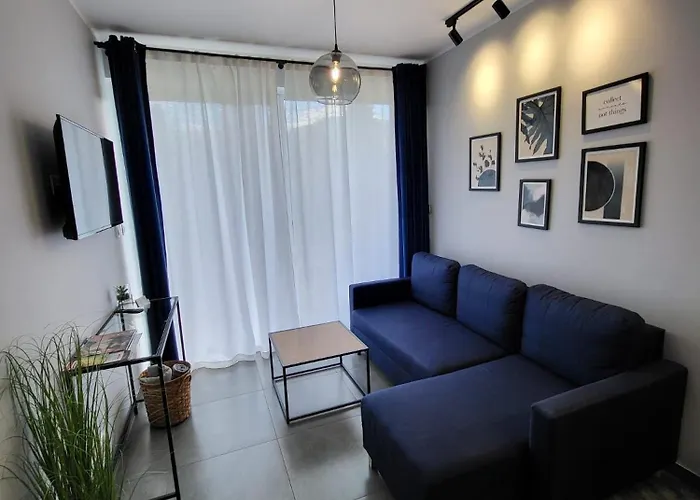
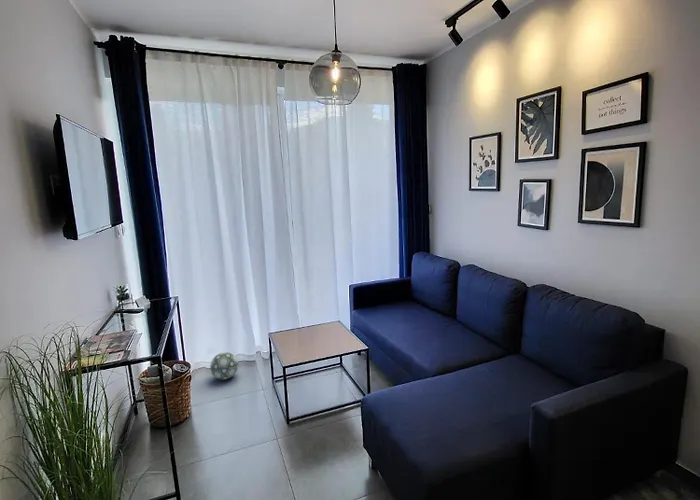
+ ball [209,351,239,381]
